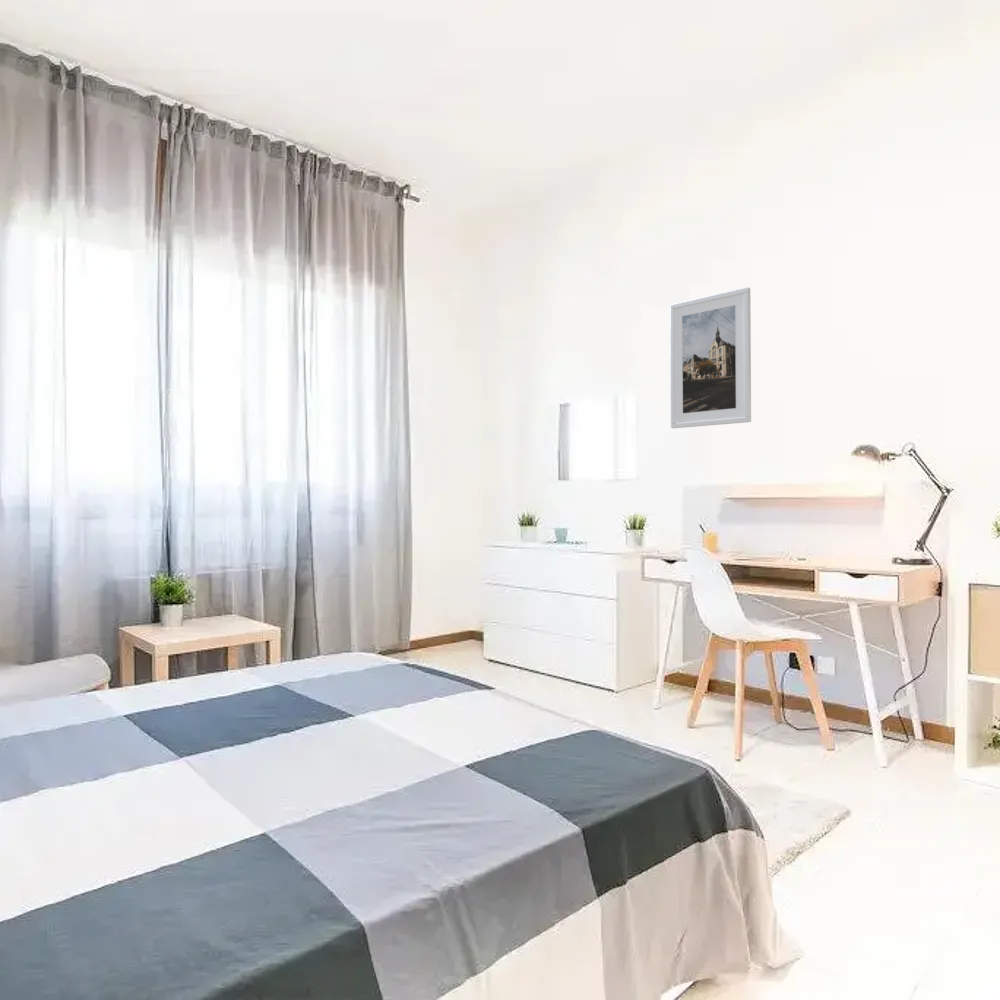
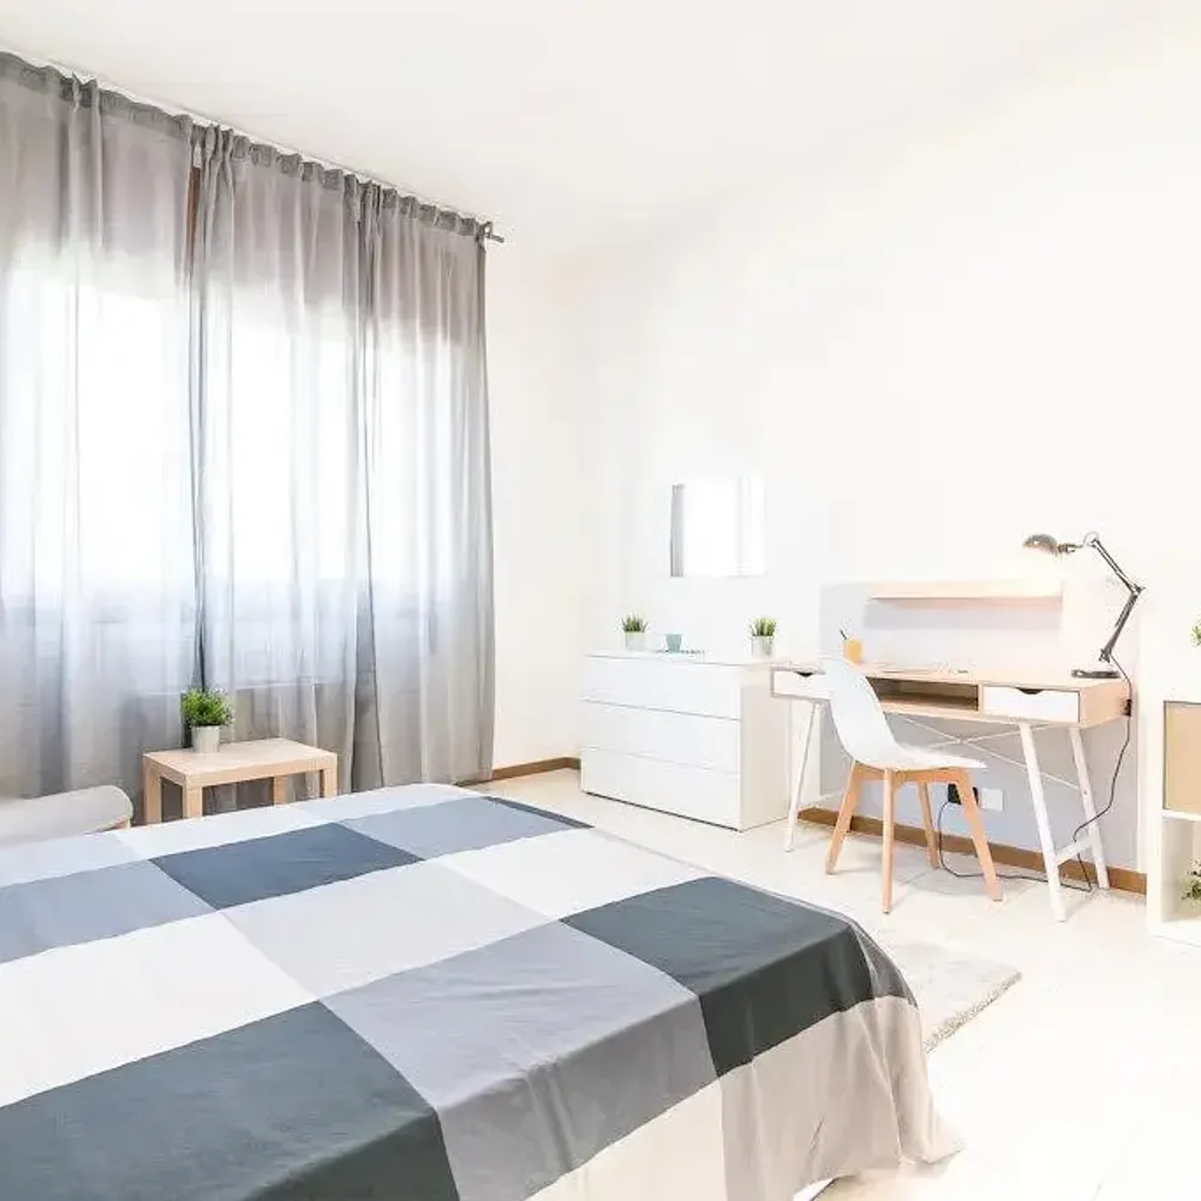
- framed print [669,286,752,429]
